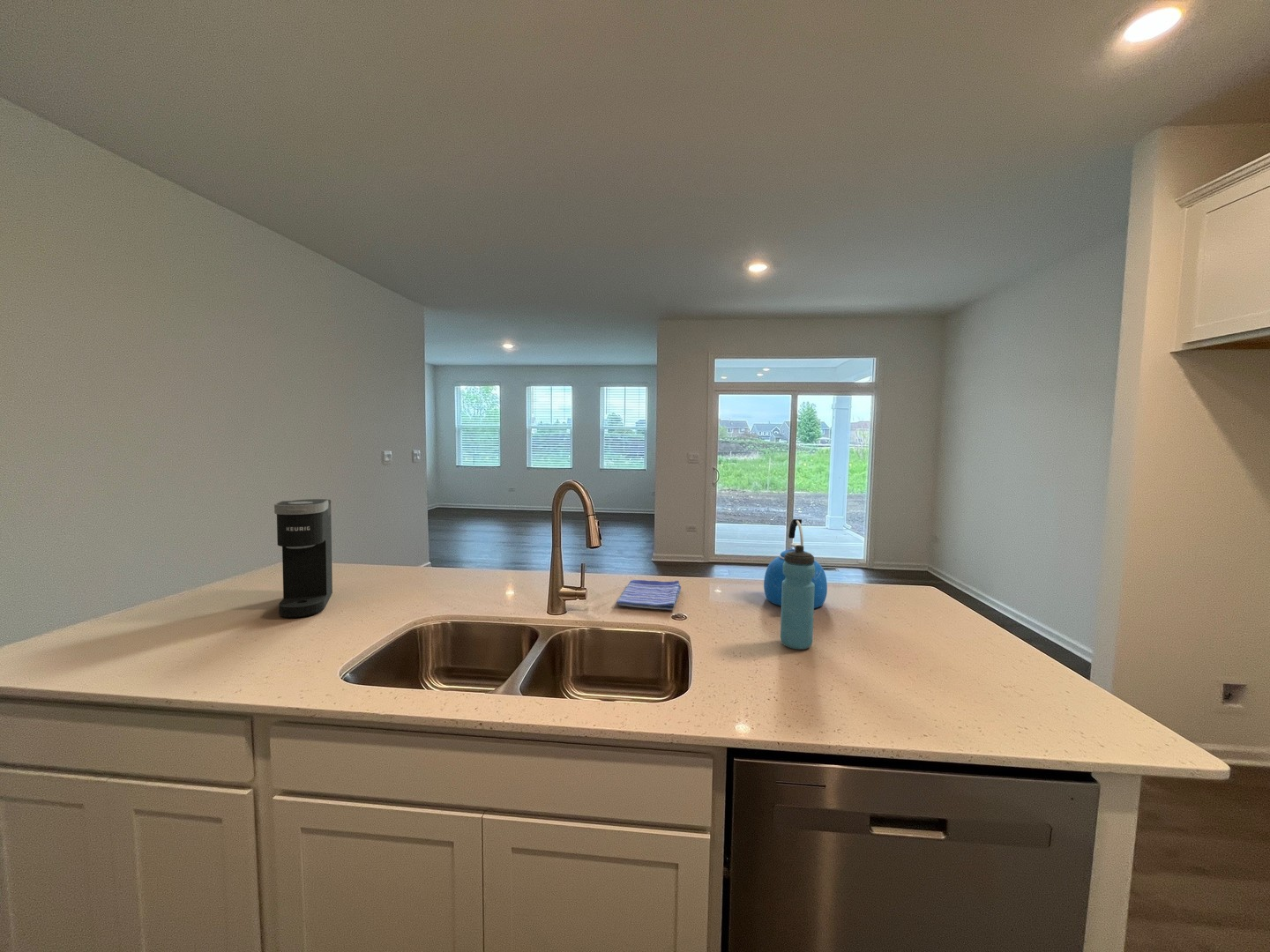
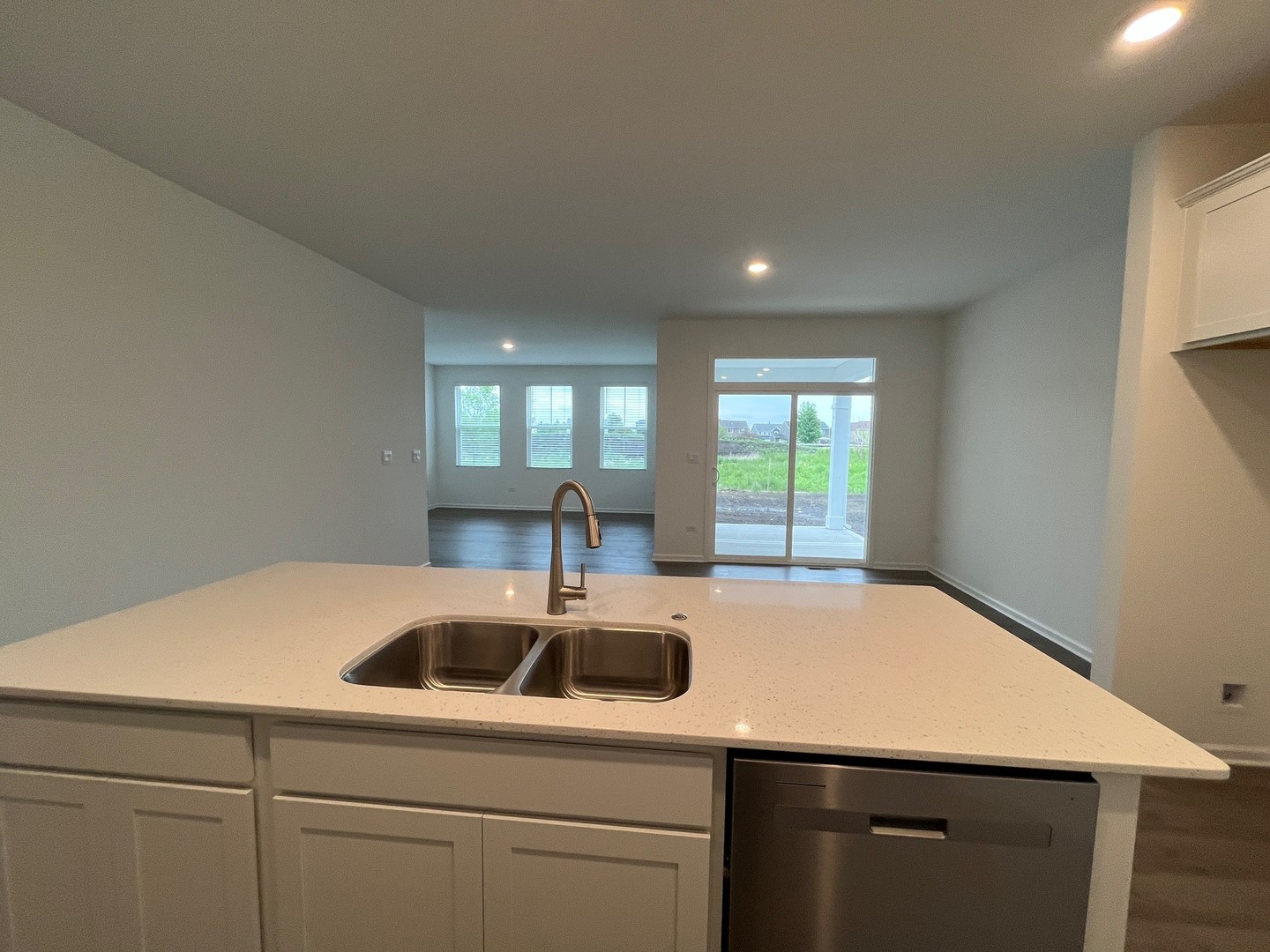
- dish towel [615,579,682,611]
- water bottle [780,545,815,651]
- coffee maker [273,498,333,619]
- kettle [763,518,828,609]
